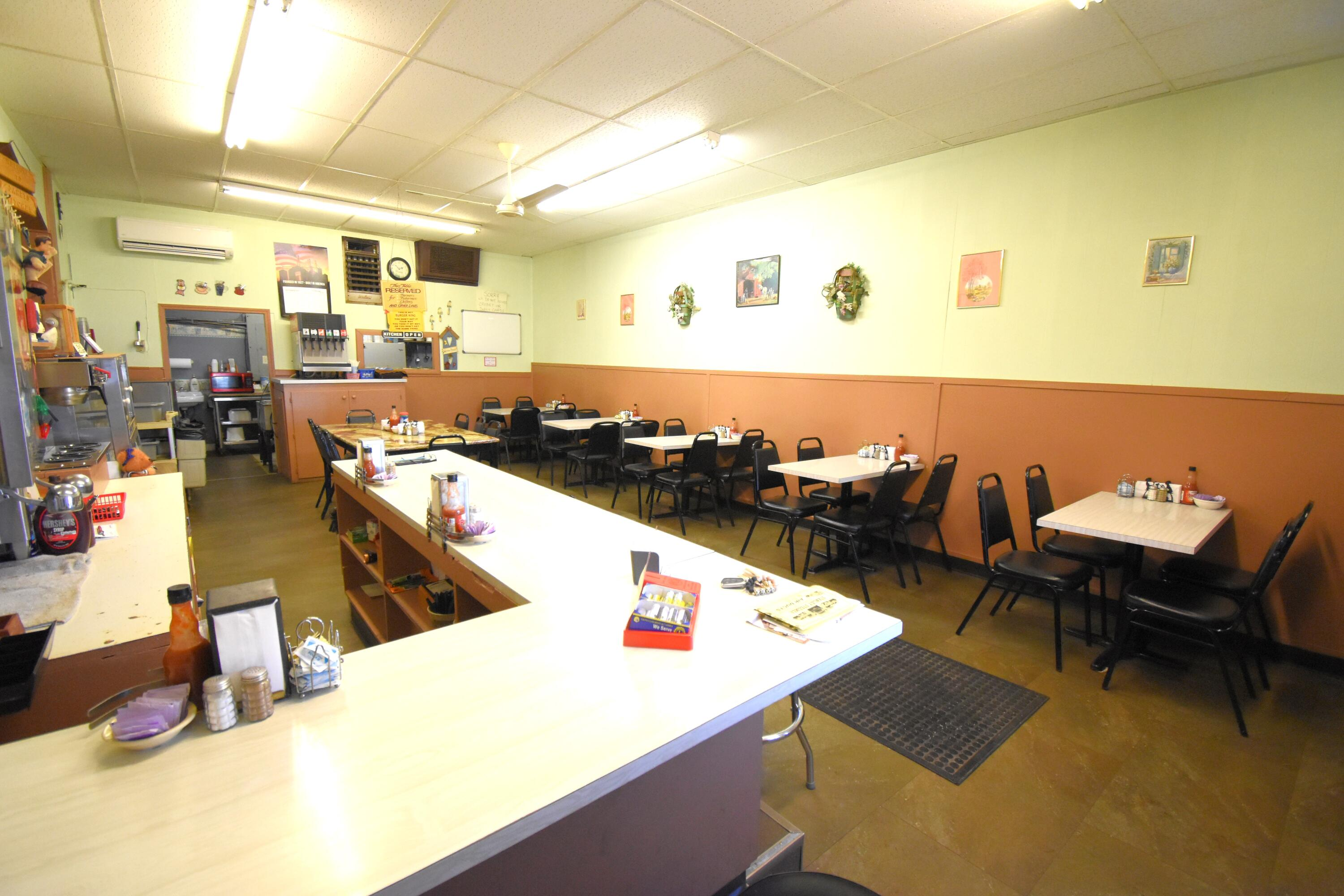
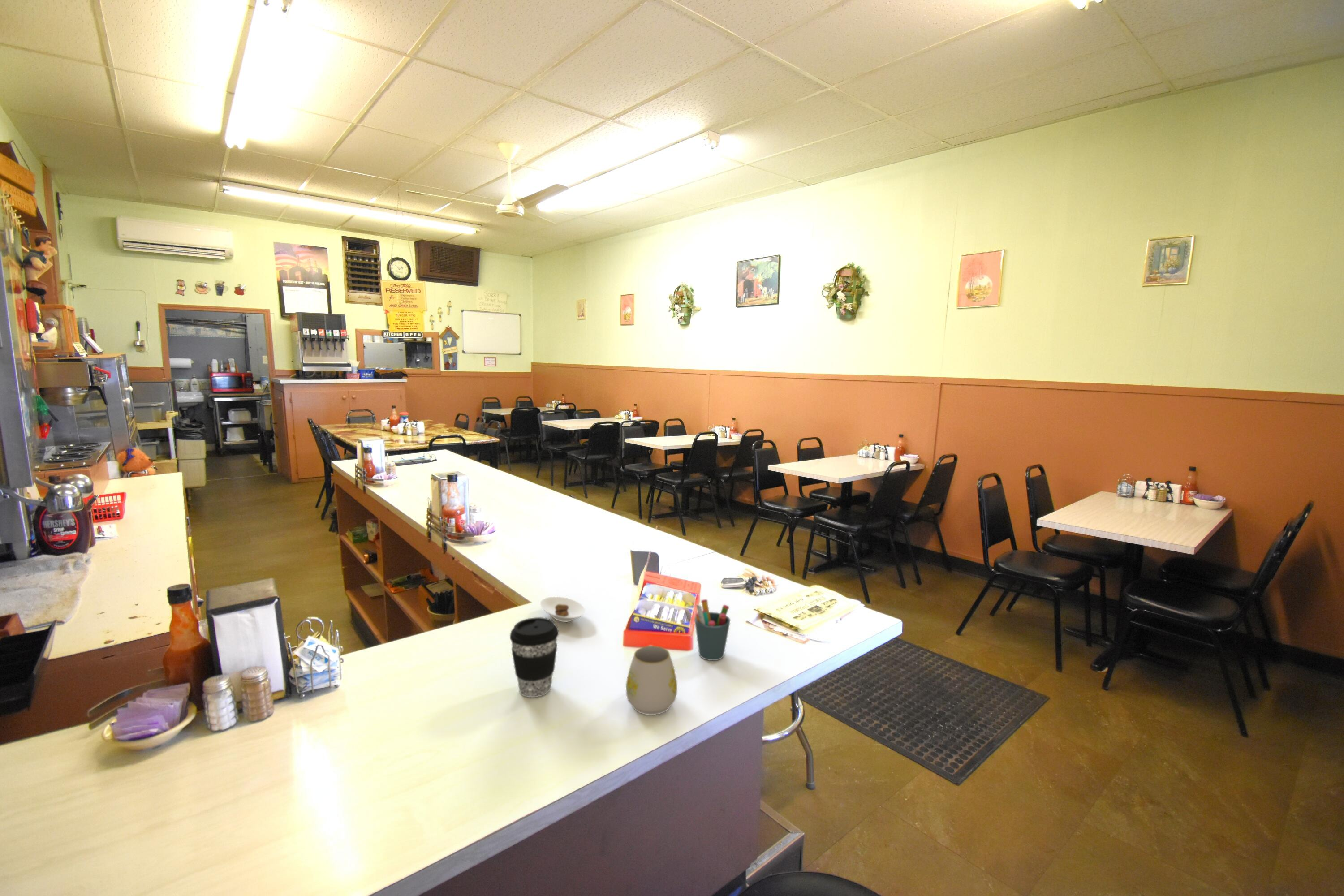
+ pen holder [694,599,731,661]
+ coffee cup [509,617,560,698]
+ mug [625,645,678,715]
+ saucer [540,596,586,623]
